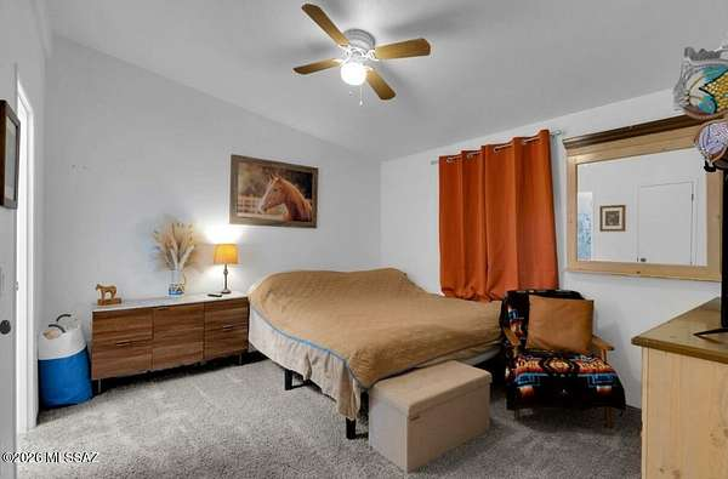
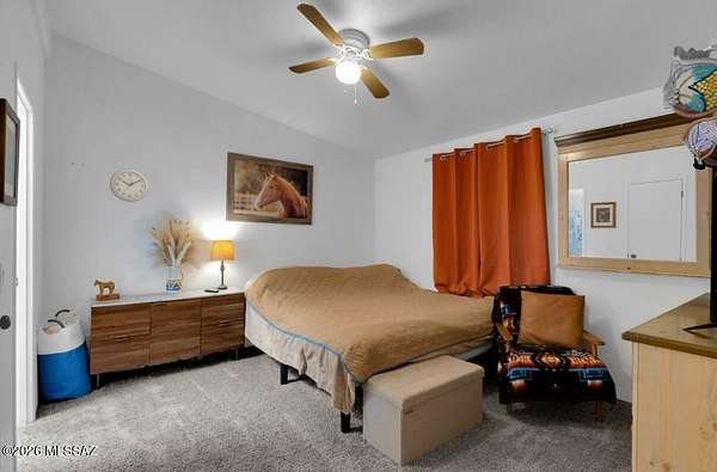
+ wall clock [109,168,149,203]
